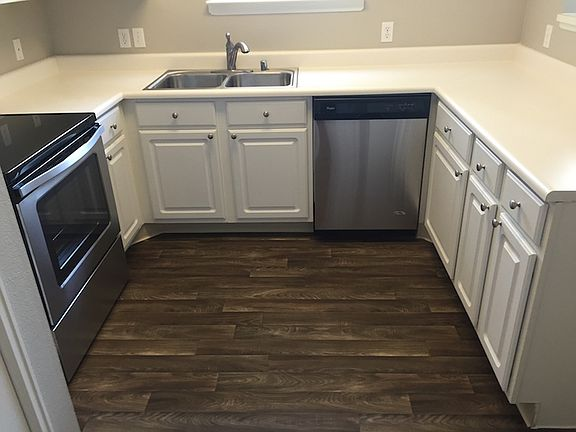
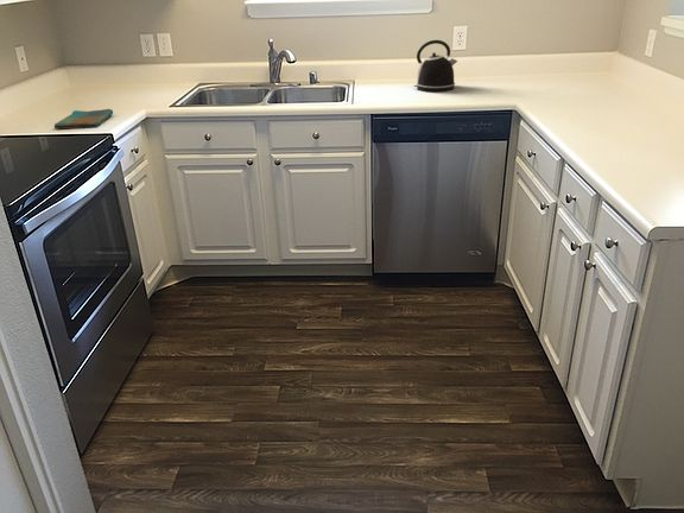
+ dish towel [53,108,114,129]
+ kettle [413,39,458,93]
